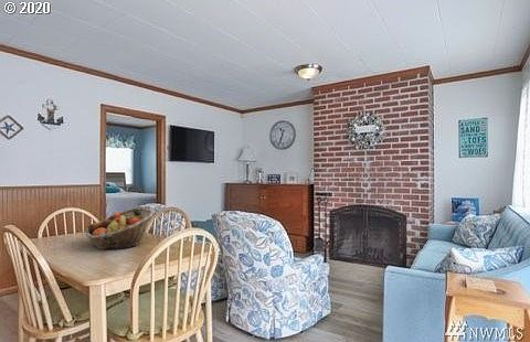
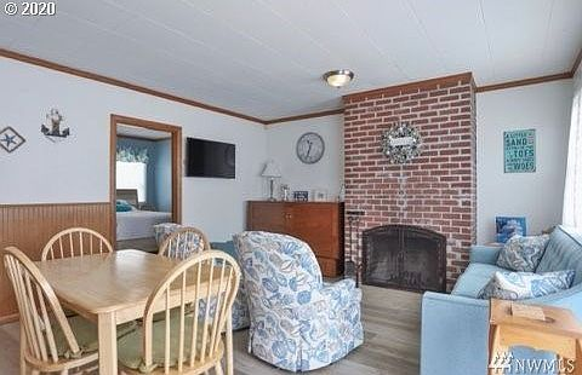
- fruit basket [84,207,156,250]
